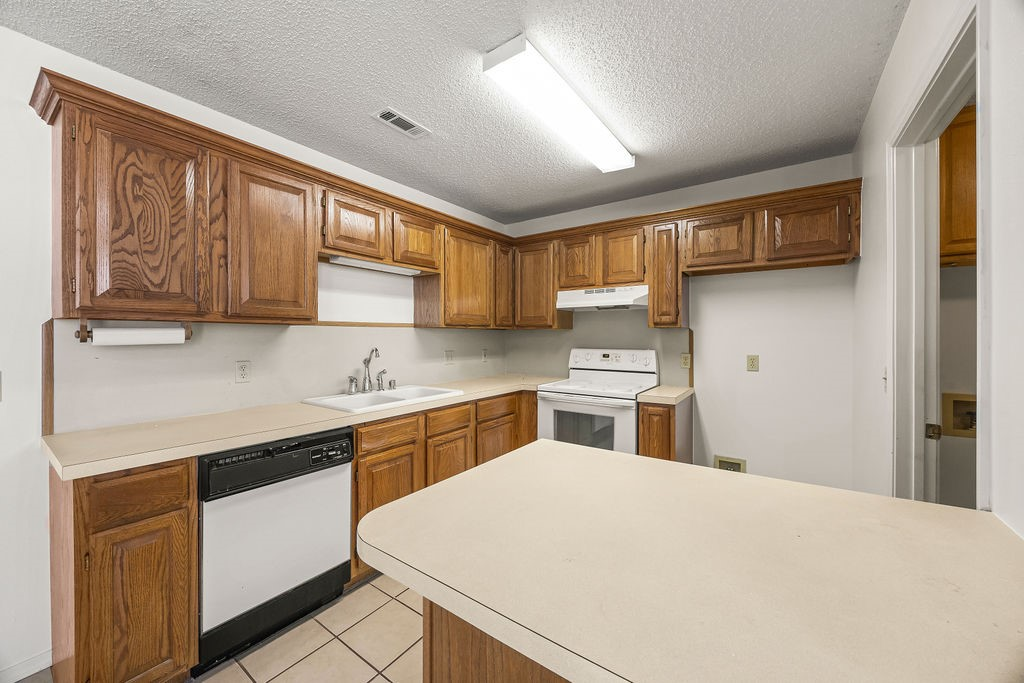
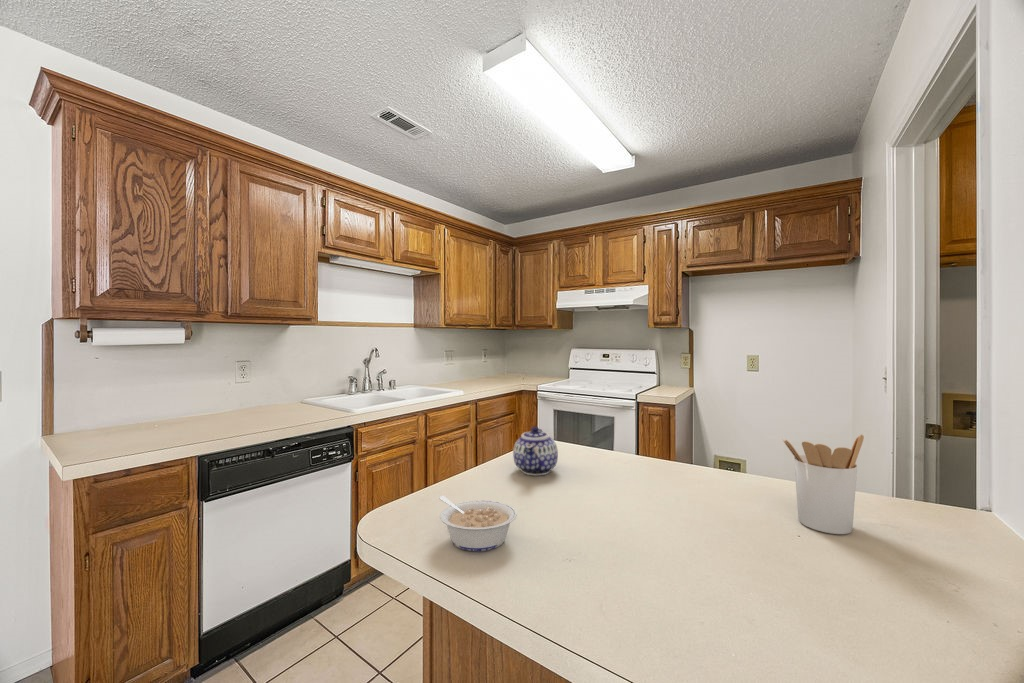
+ teapot [512,426,559,476]
+ legume [438,495,518,552]
+ utensil holder [781,433,865,535]
